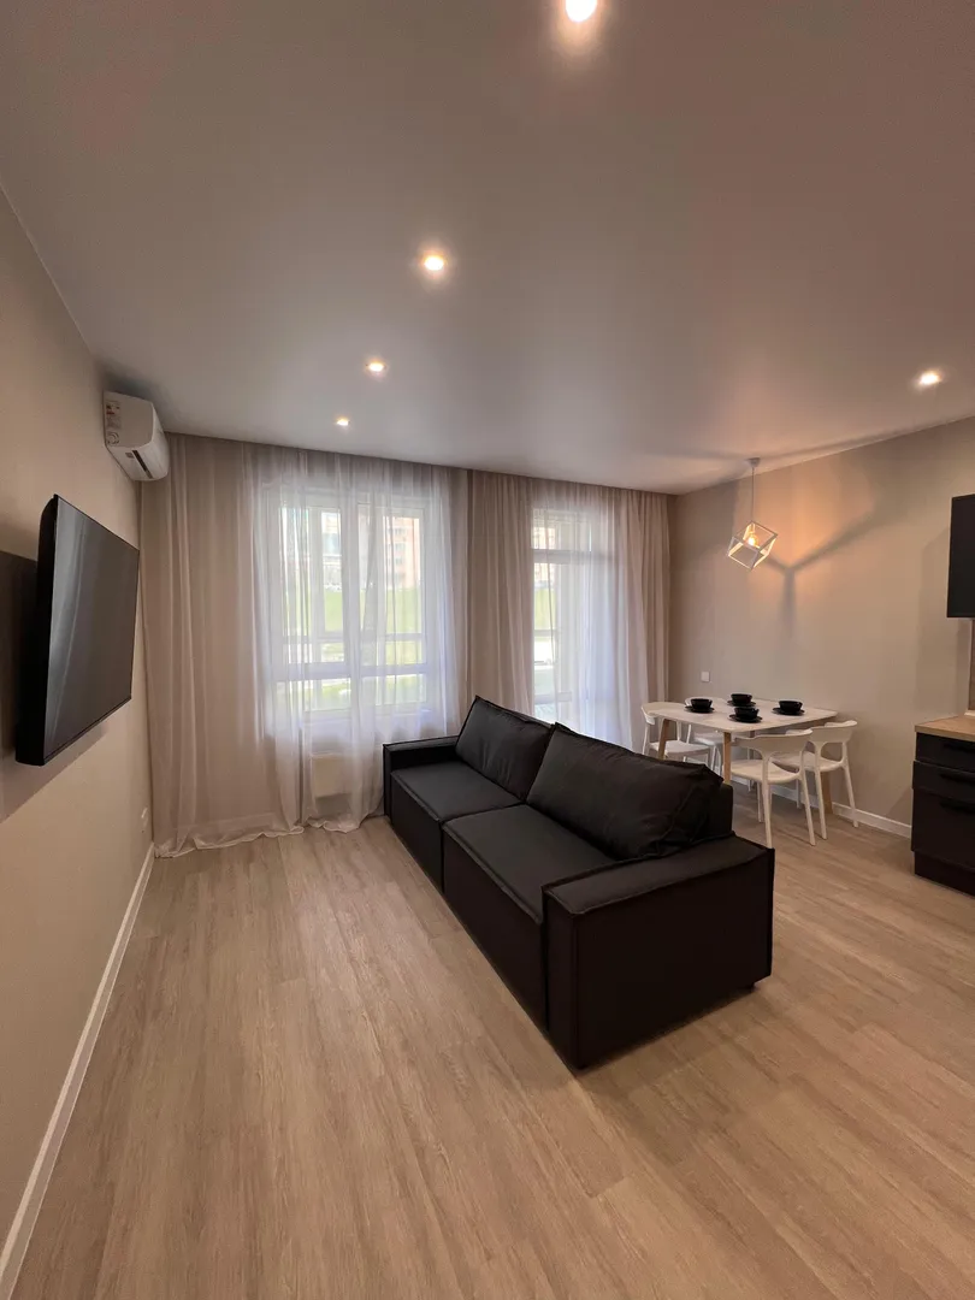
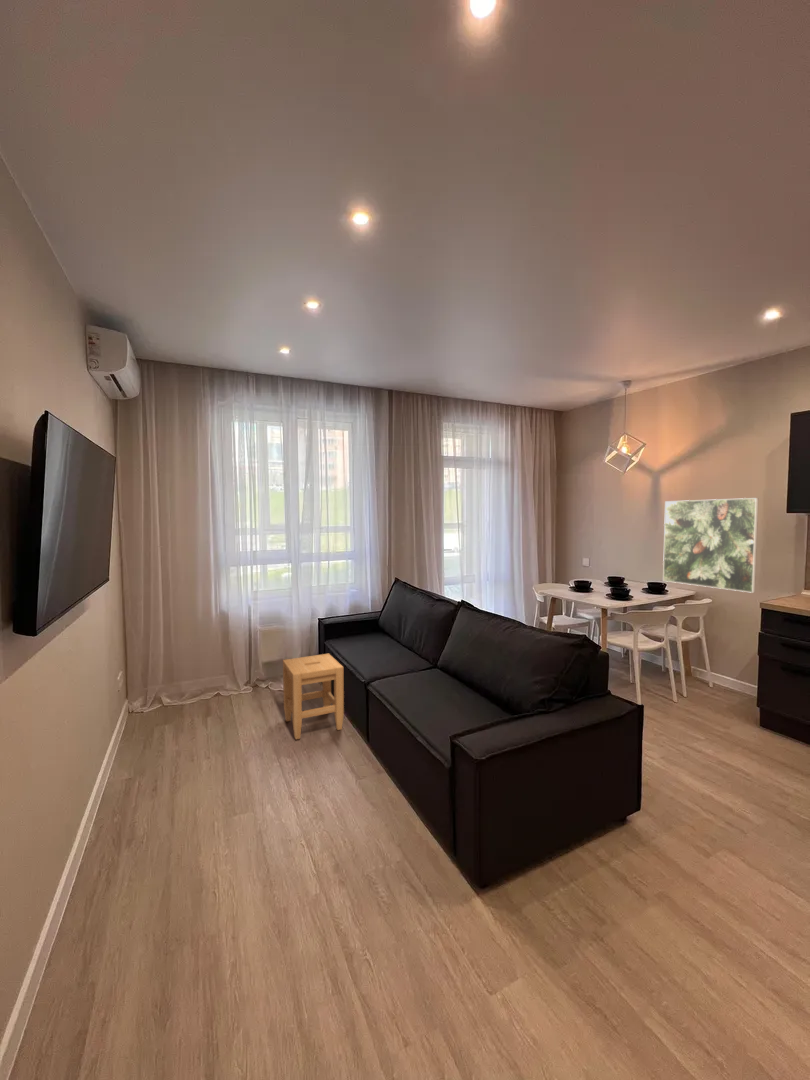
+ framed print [662,497,759,594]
+ stool [282,653,345,740]
